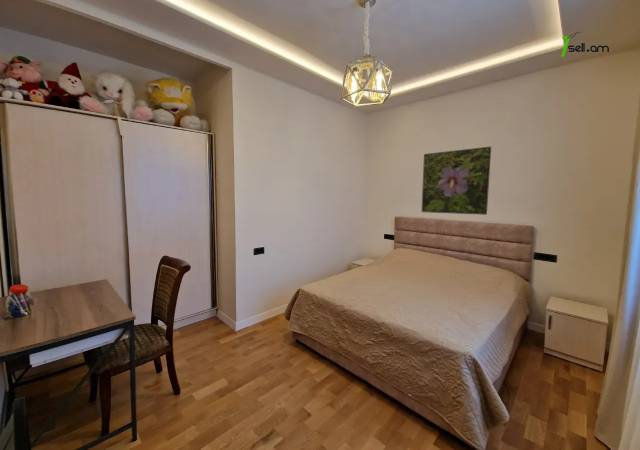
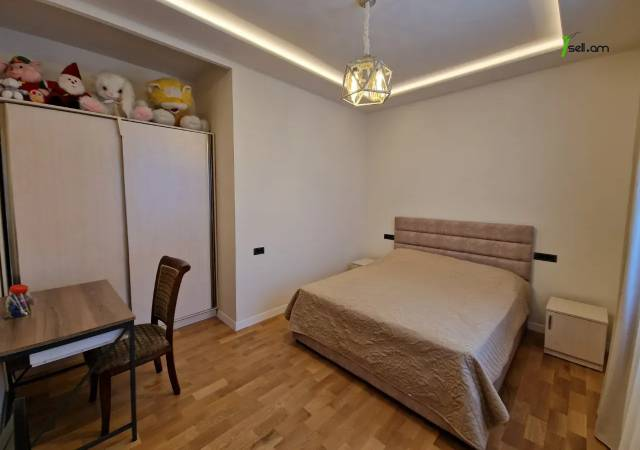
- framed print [421,146,492,216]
